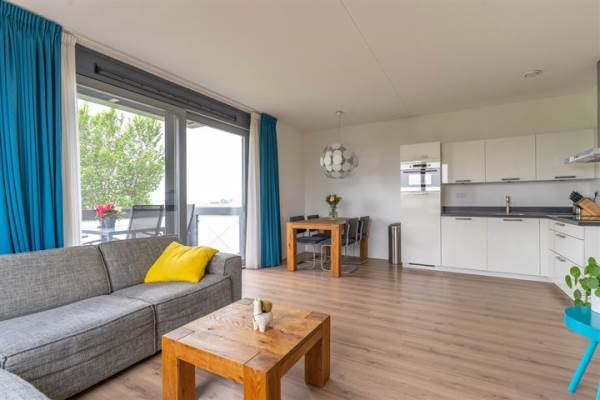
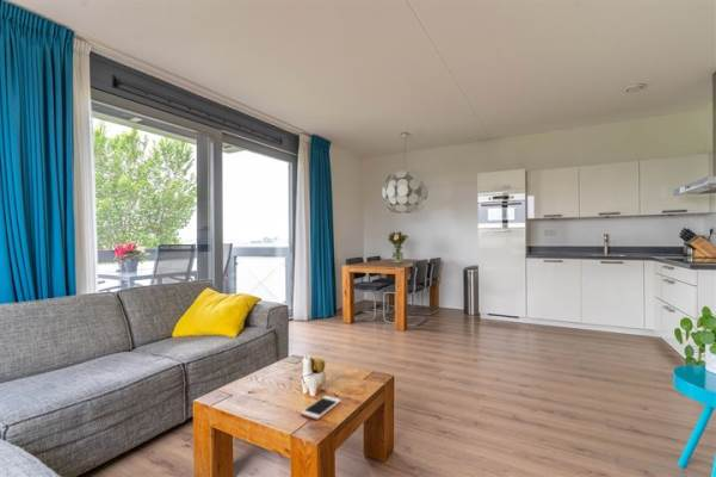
+ cell phone [300,395,342,421]
